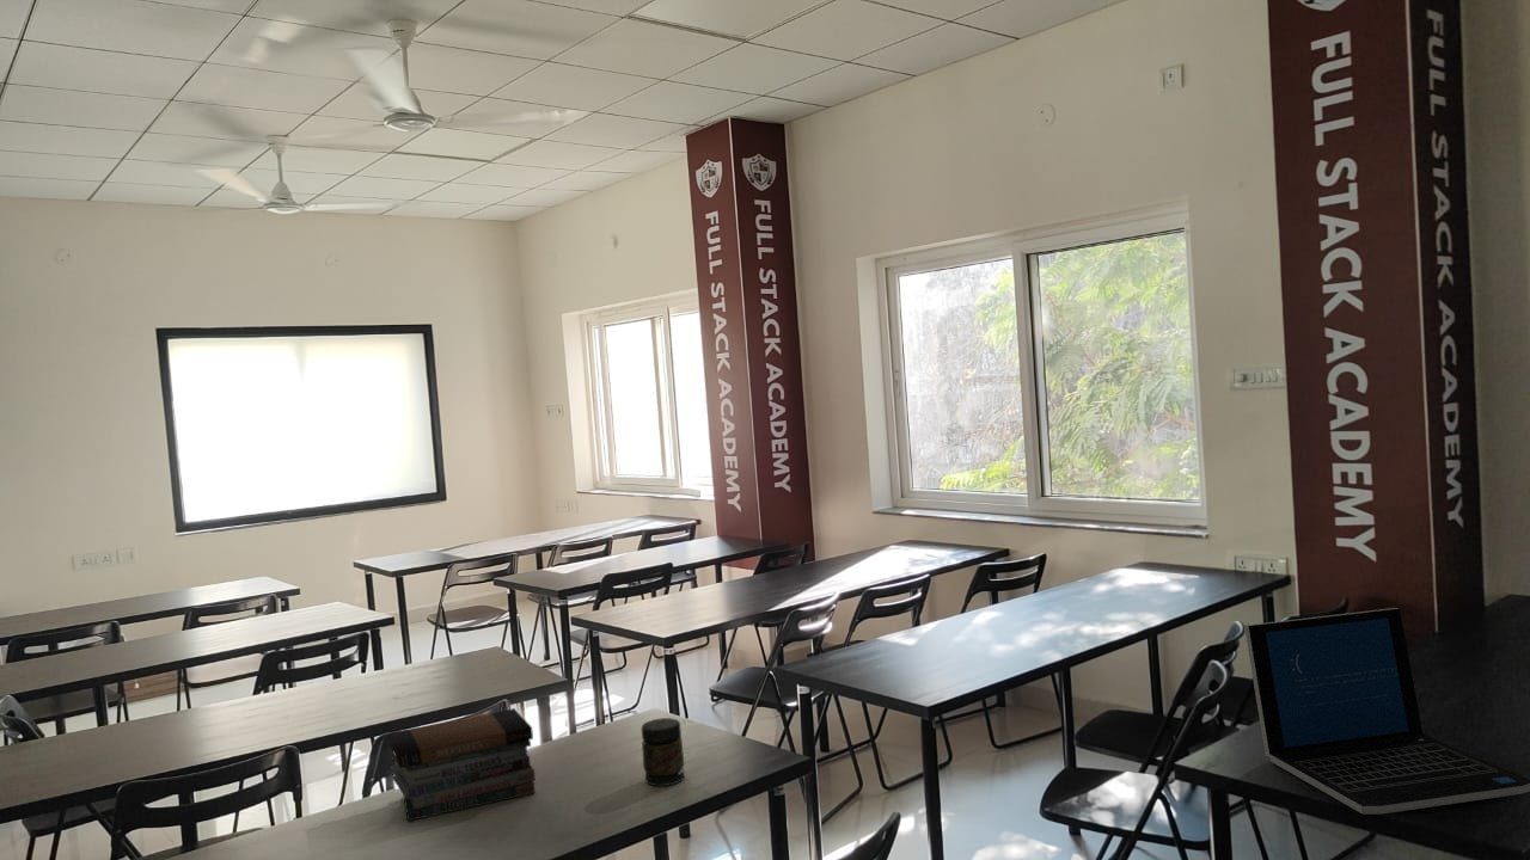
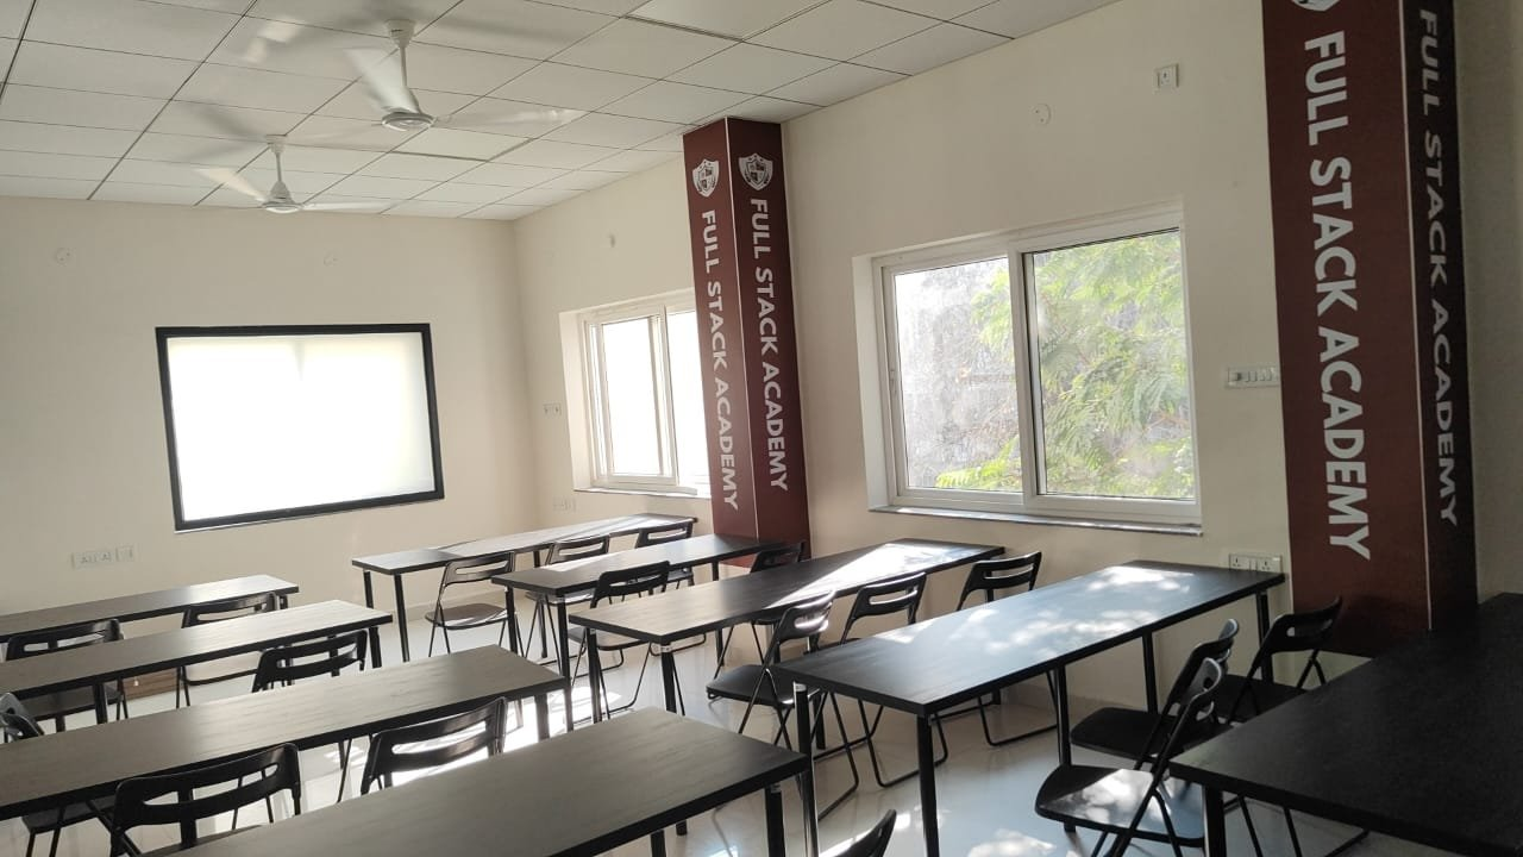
- laptop [1243,607,1530,816]
- book stack [387,707,537,822]
- jar [641,717,686,787]
